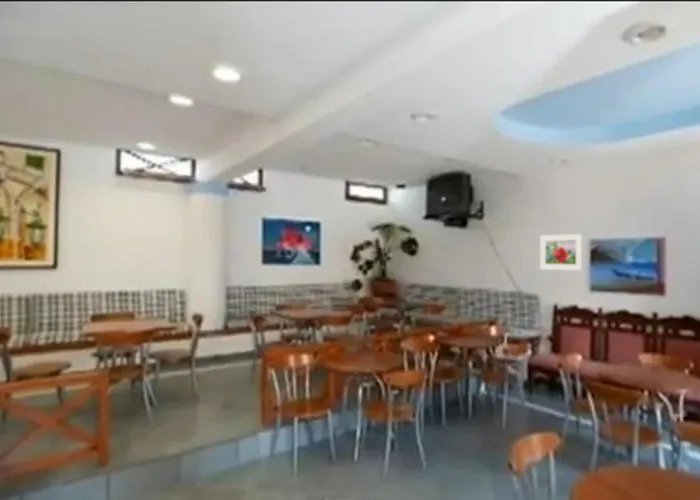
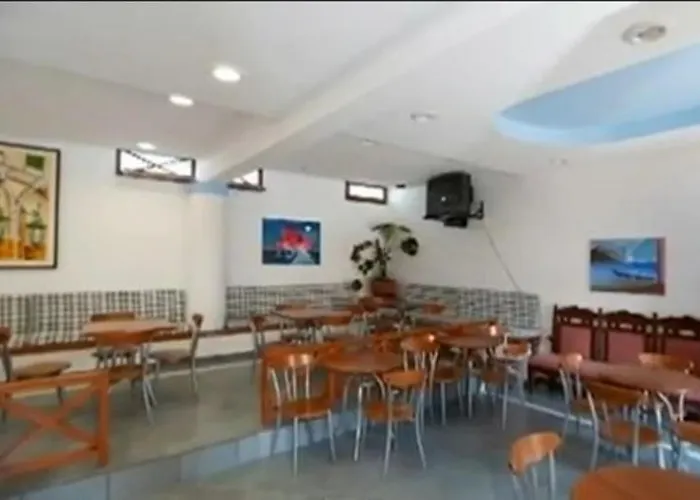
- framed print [539,233,583,272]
